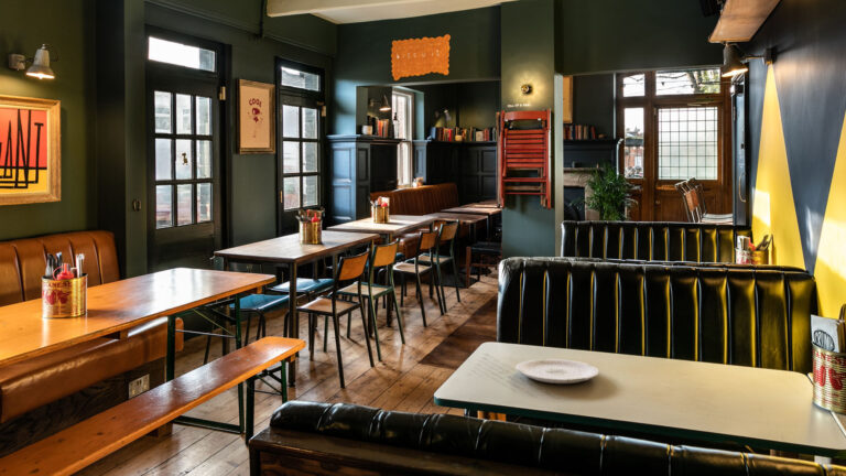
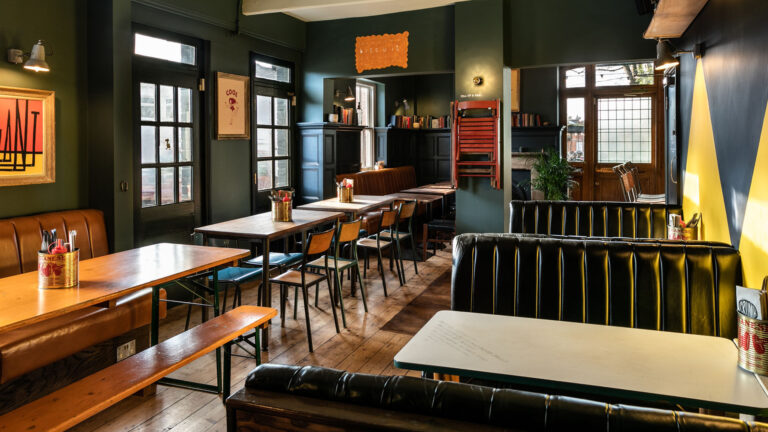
- plate [516,358,600,385]
